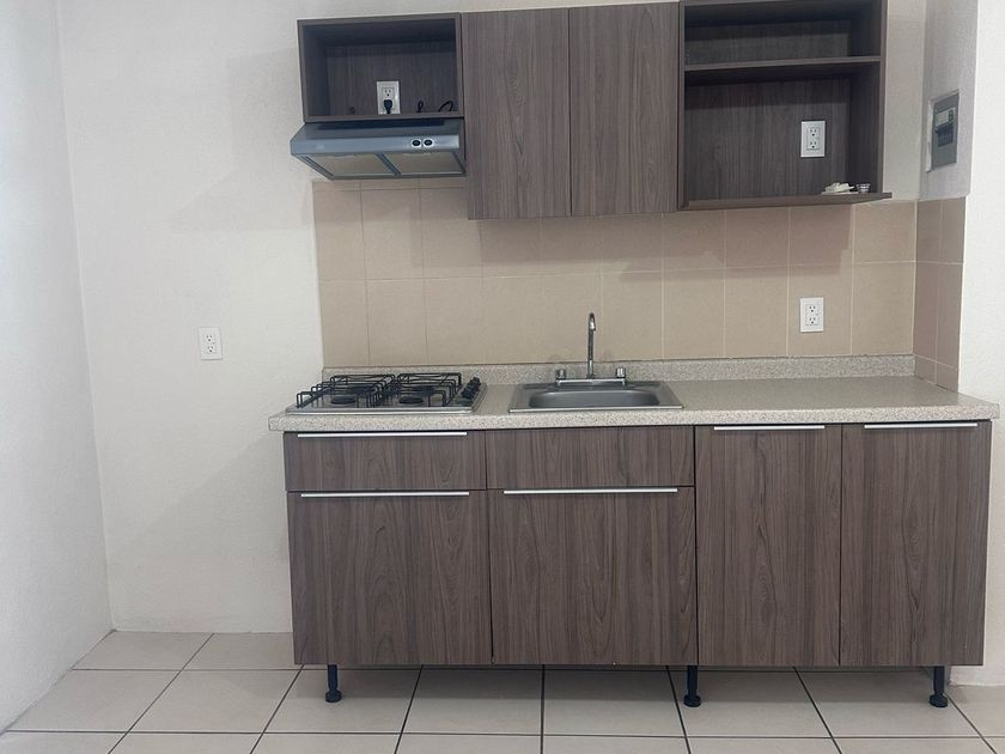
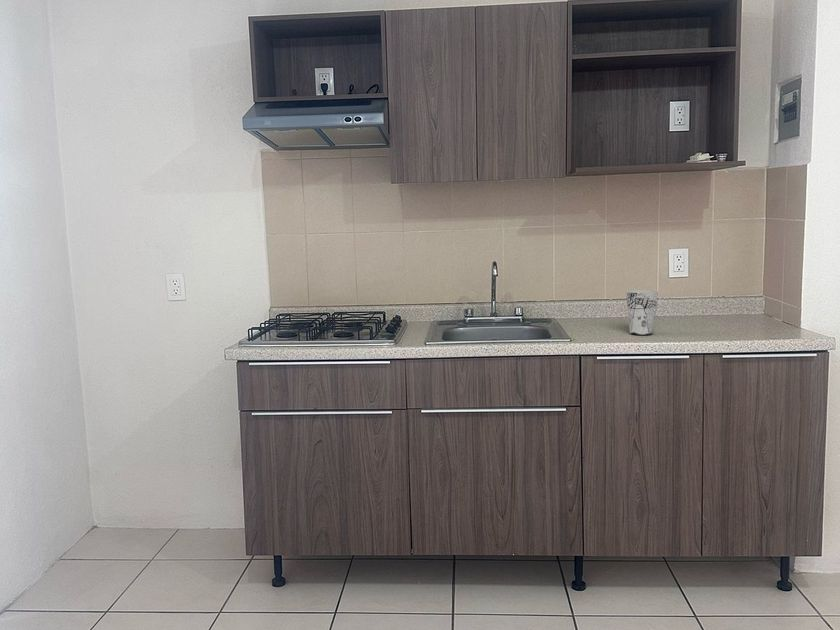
+ cup [625,289,659,336]
